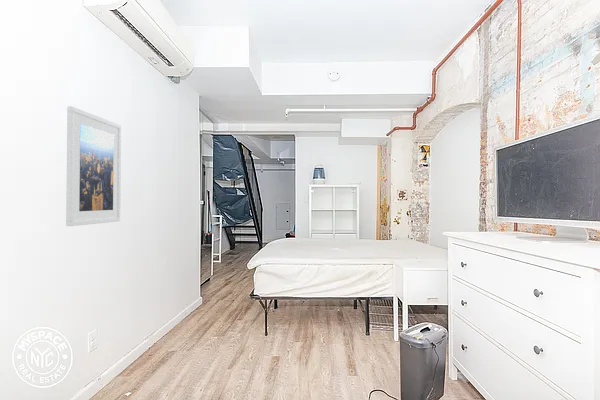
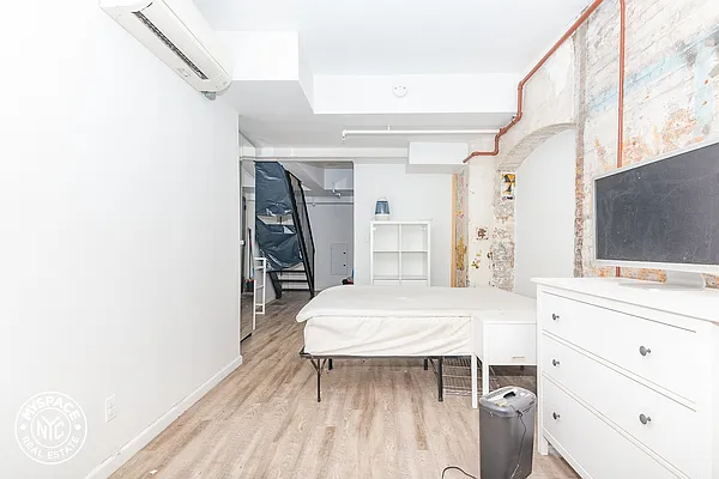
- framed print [65,105,122,227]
